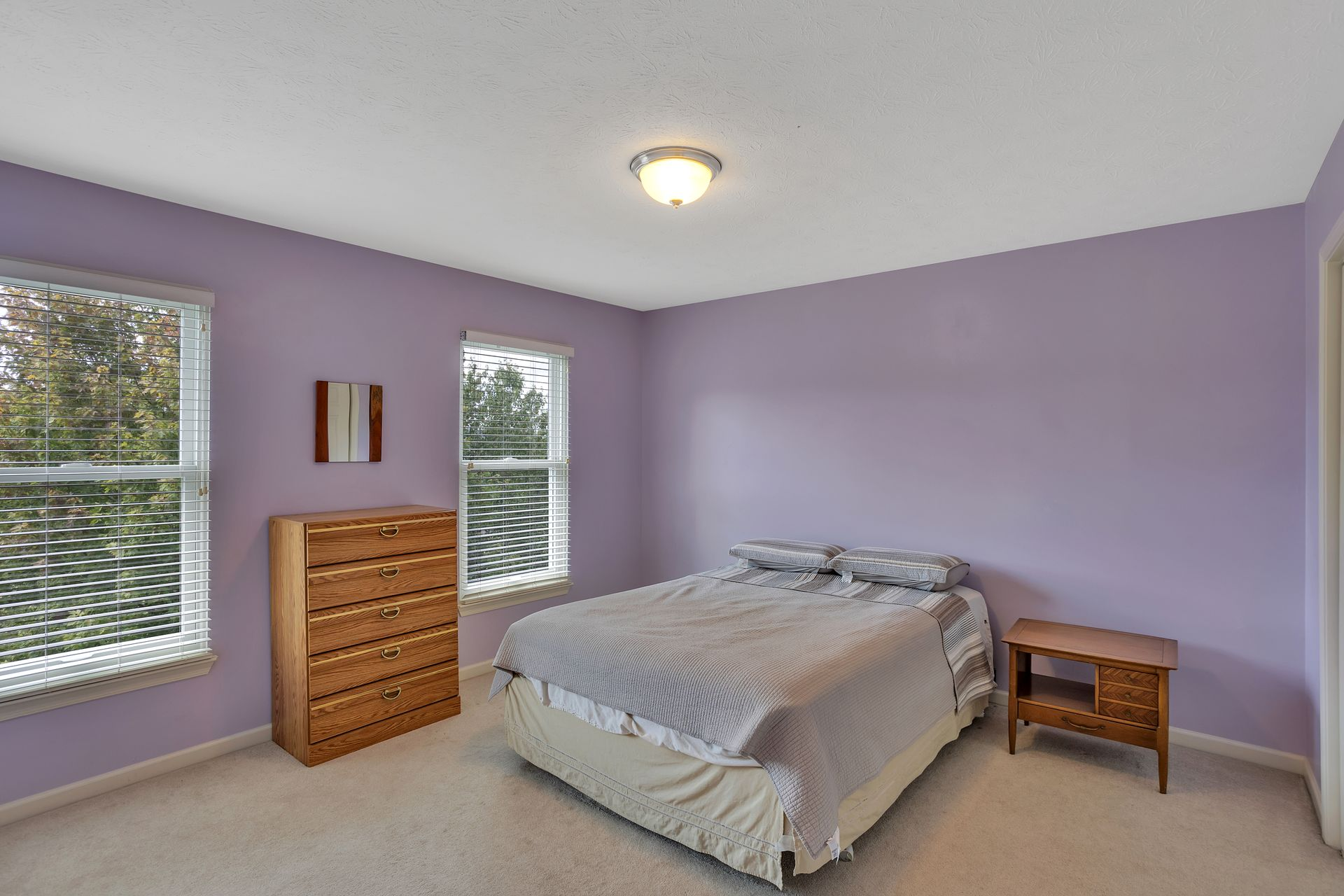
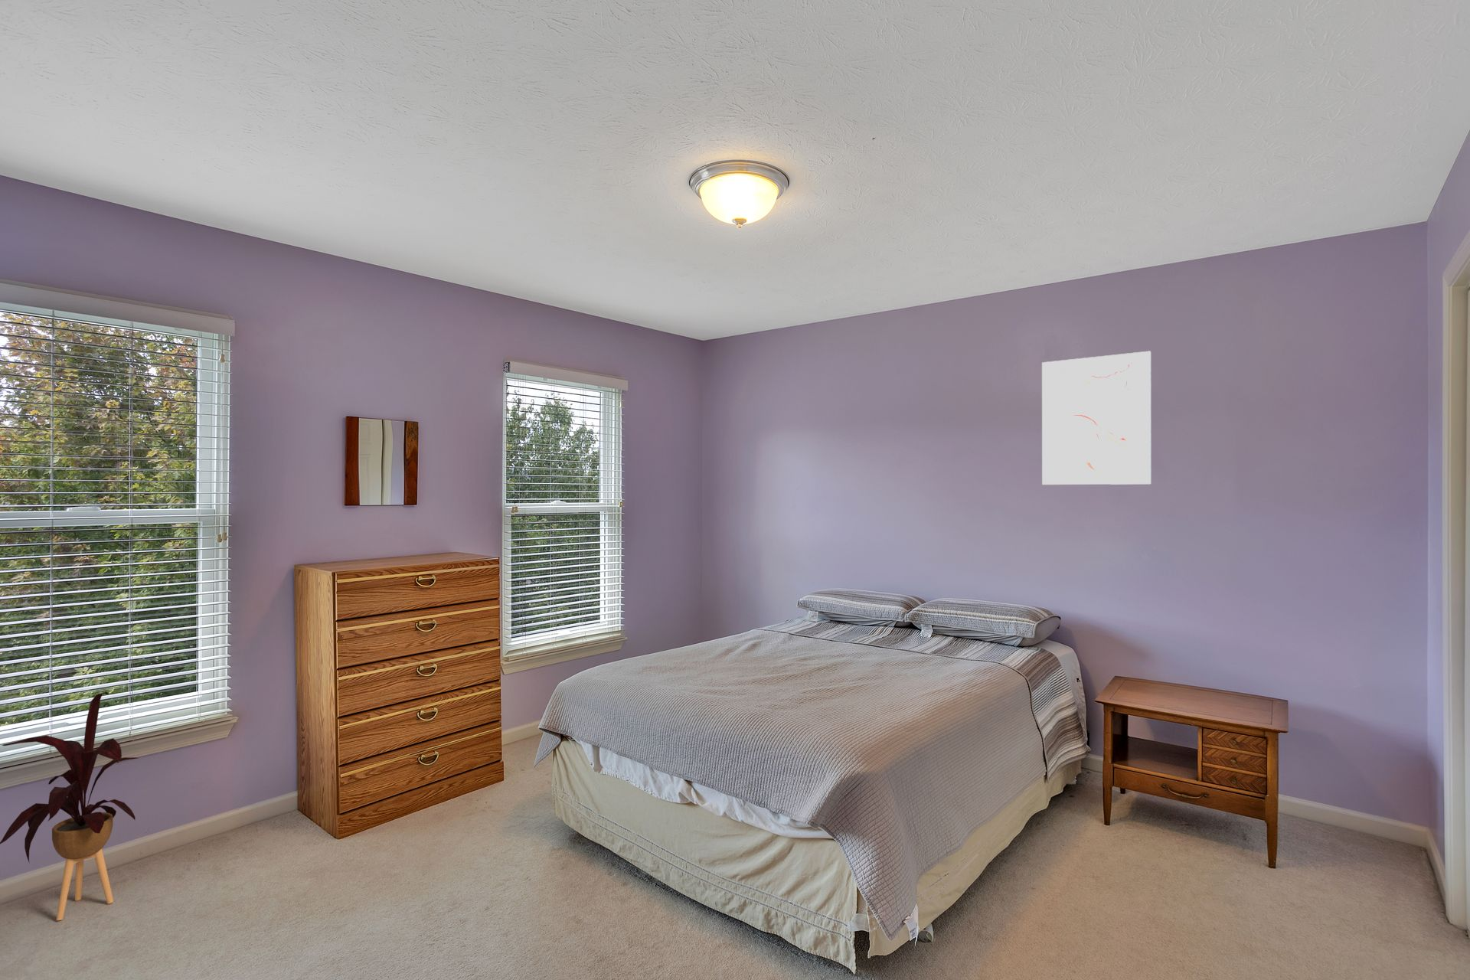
+ wall art [1041,351,1152,486]
+ house plant [0,691,139,921]
